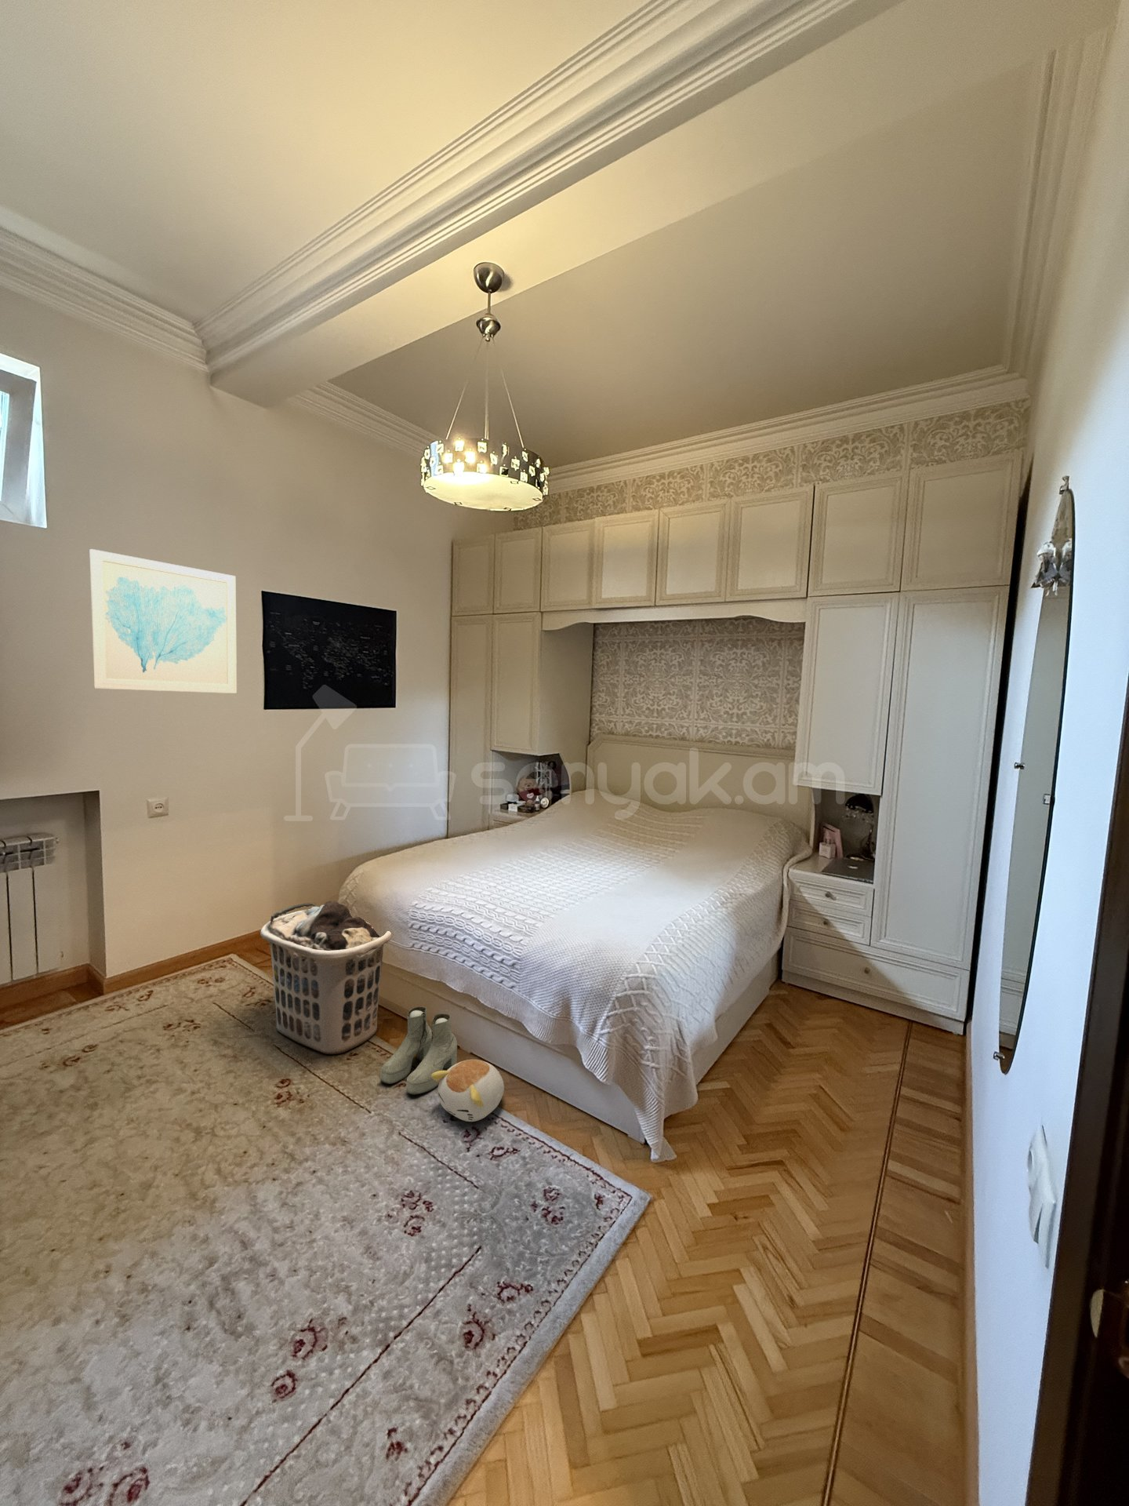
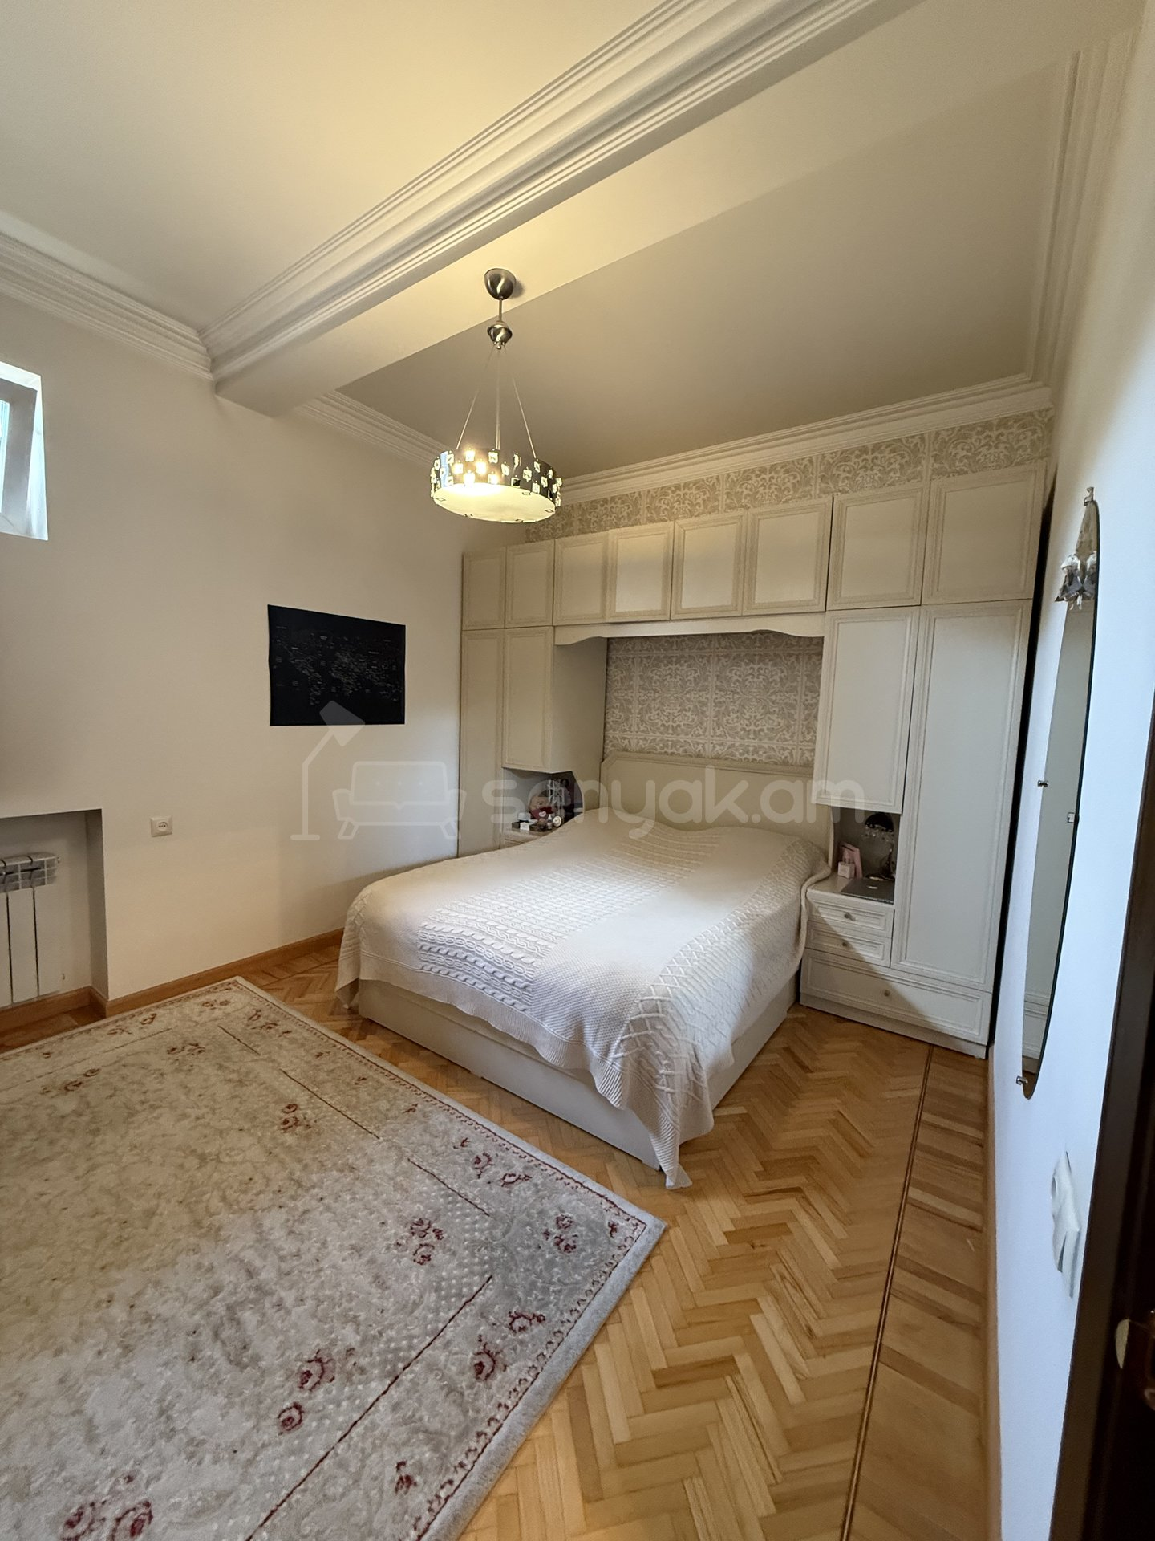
- clothes hamper [260,900,393,1055]
- boots [379,1006,458,1095]
- wall art [89,548,237,694]
- plush toy [432,1059,505,1123]
